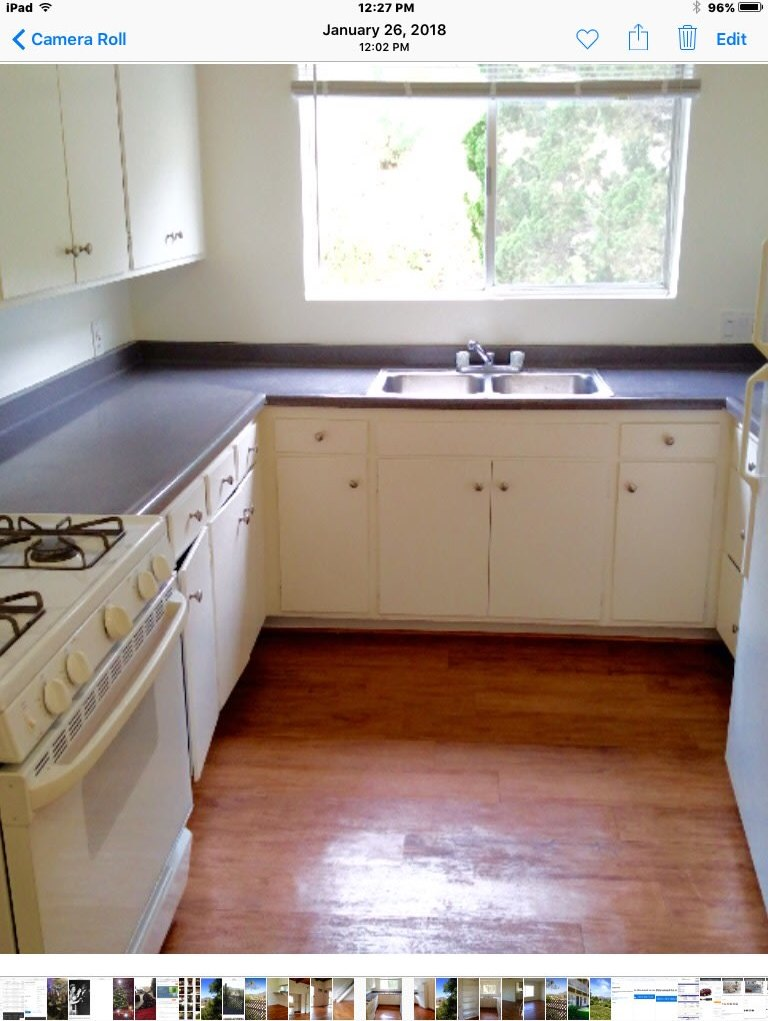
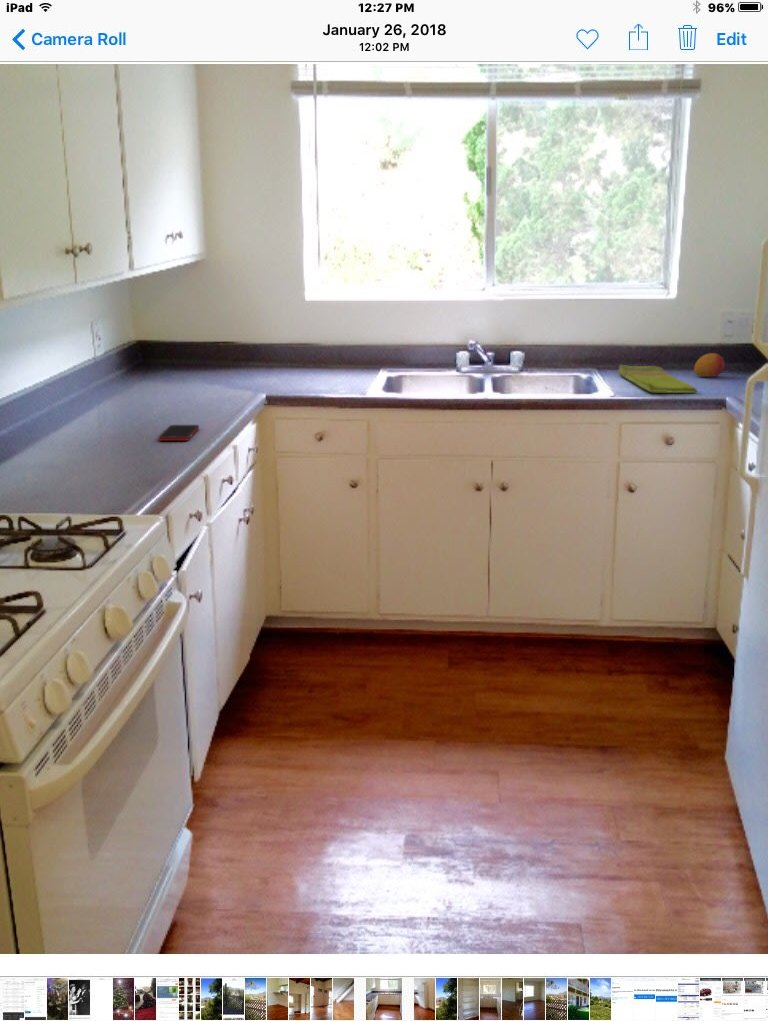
+ dish towel [617,364,698,394]
+ cell phone [157,424,200,442]
+ fruit [693,352,726,378]
